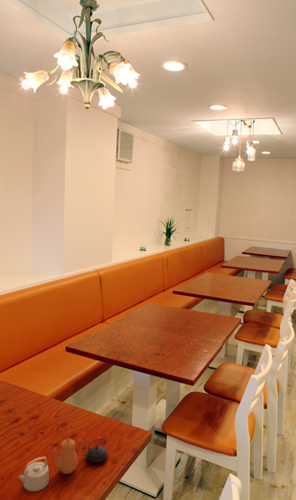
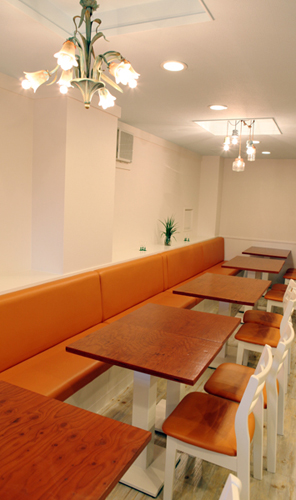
- teapot [17,437,109,492]
